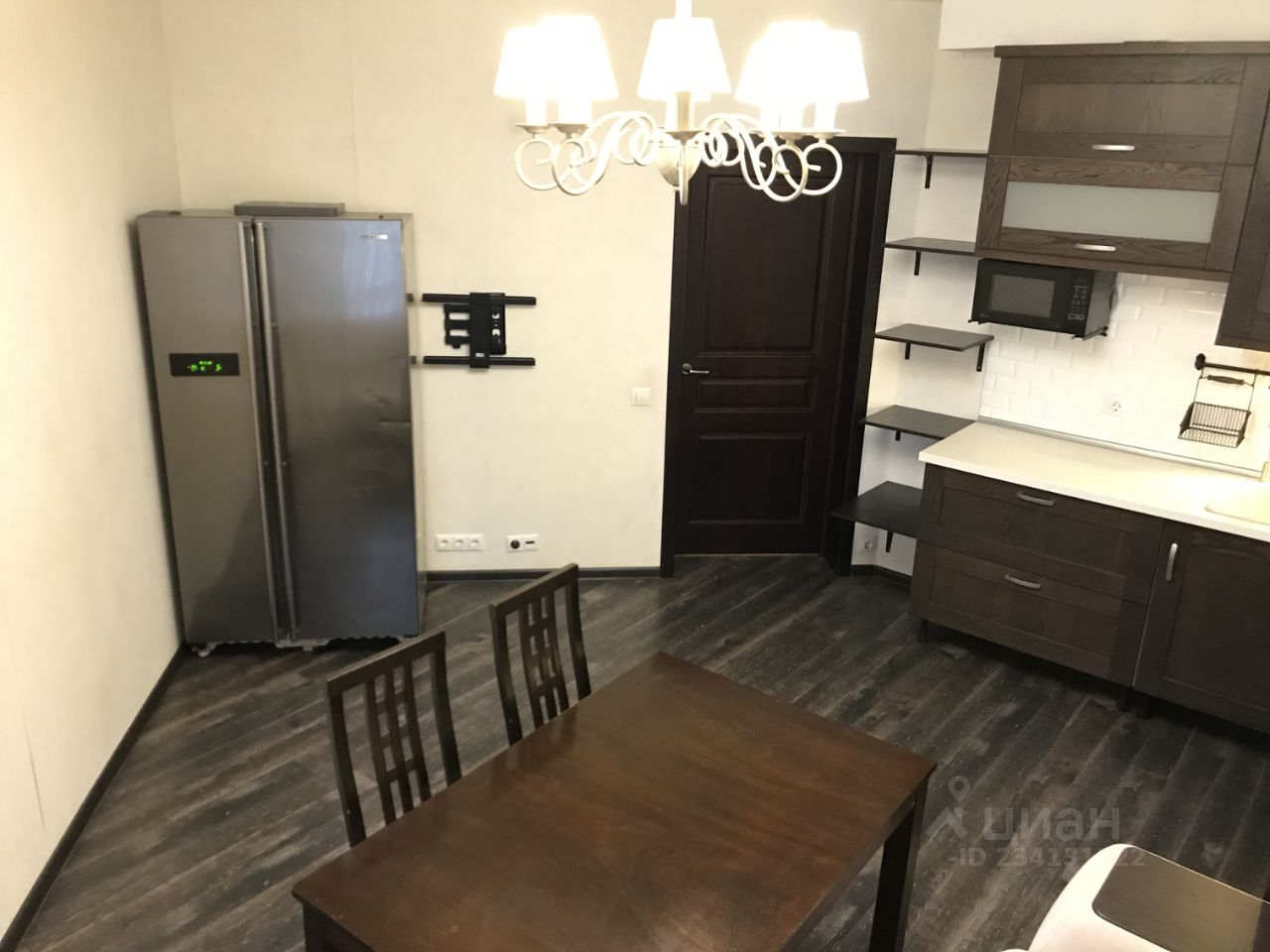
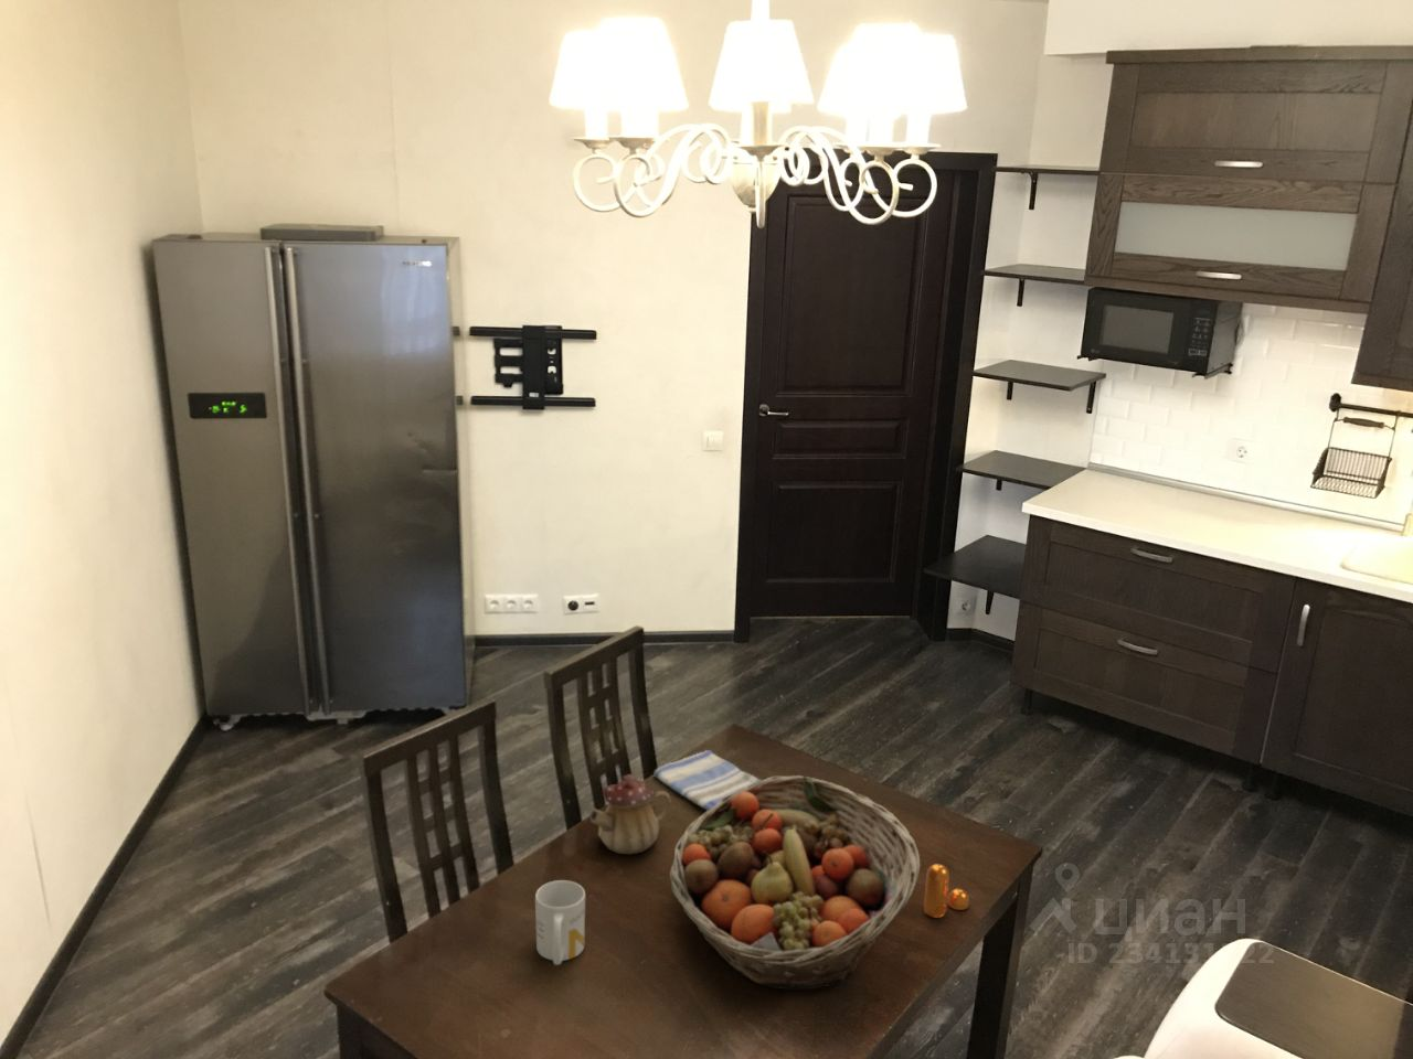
+ mug [534,879,586,967]
+ fruit basket [668,773,921,991]
+ pepper shaker [922,862,970,919]
+ dish towel [652,749,762,811]
+ teapot [589,773,672,857]
